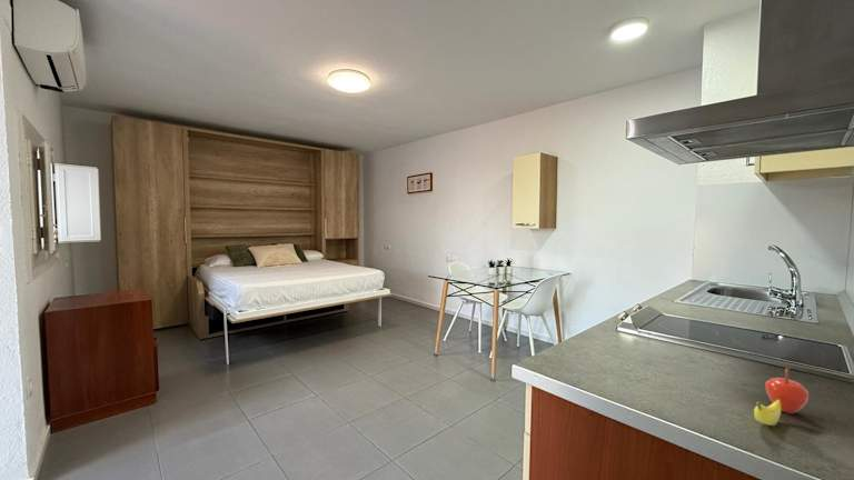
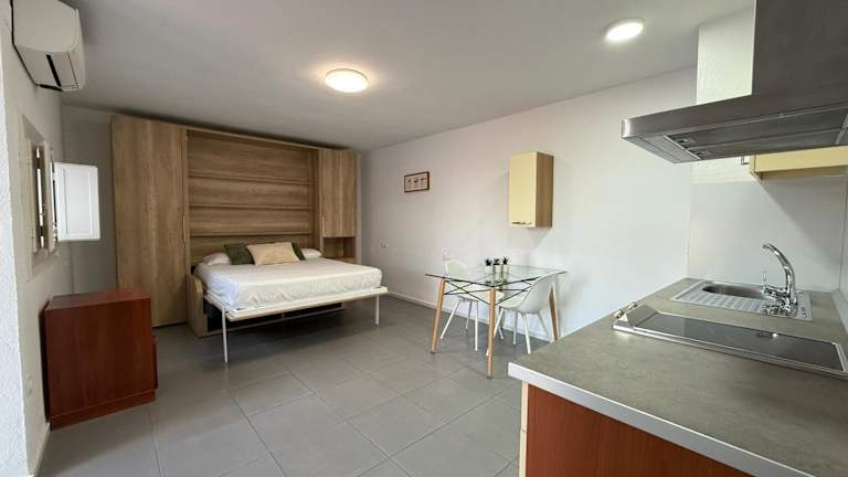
- fruit [753,367,810,427]
